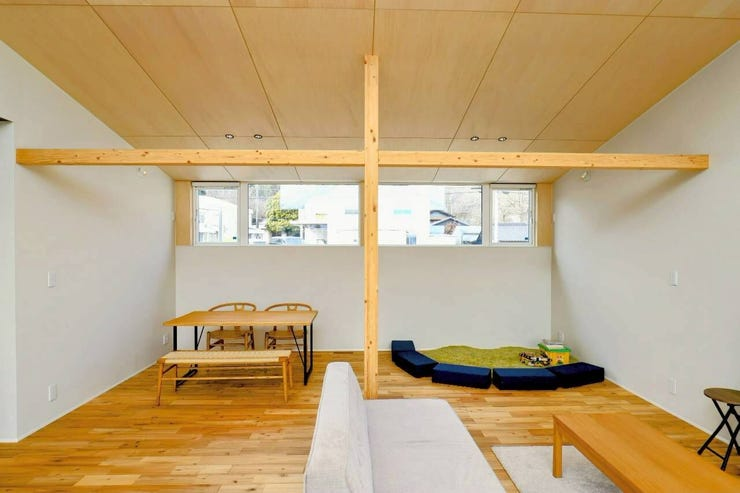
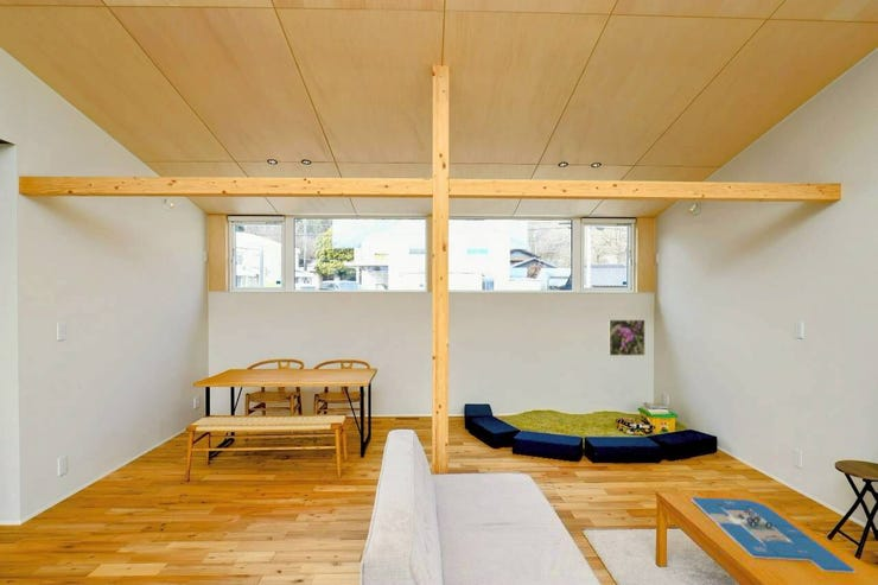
+ board game [689,496,858,574]
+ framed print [607,319,645,357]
